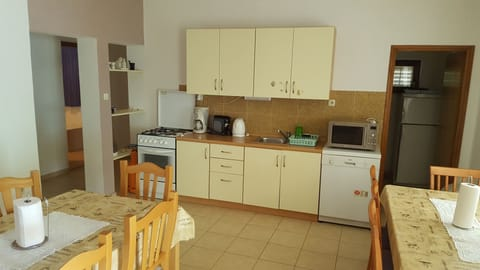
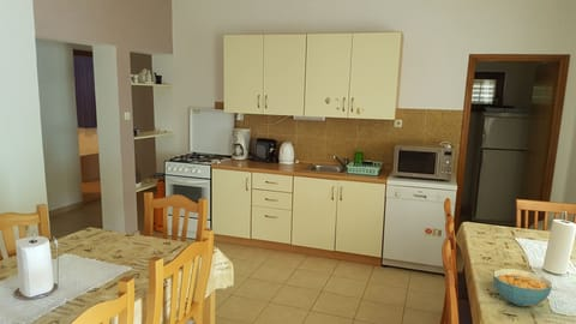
+ cereal bowl [492,268,553,307]
